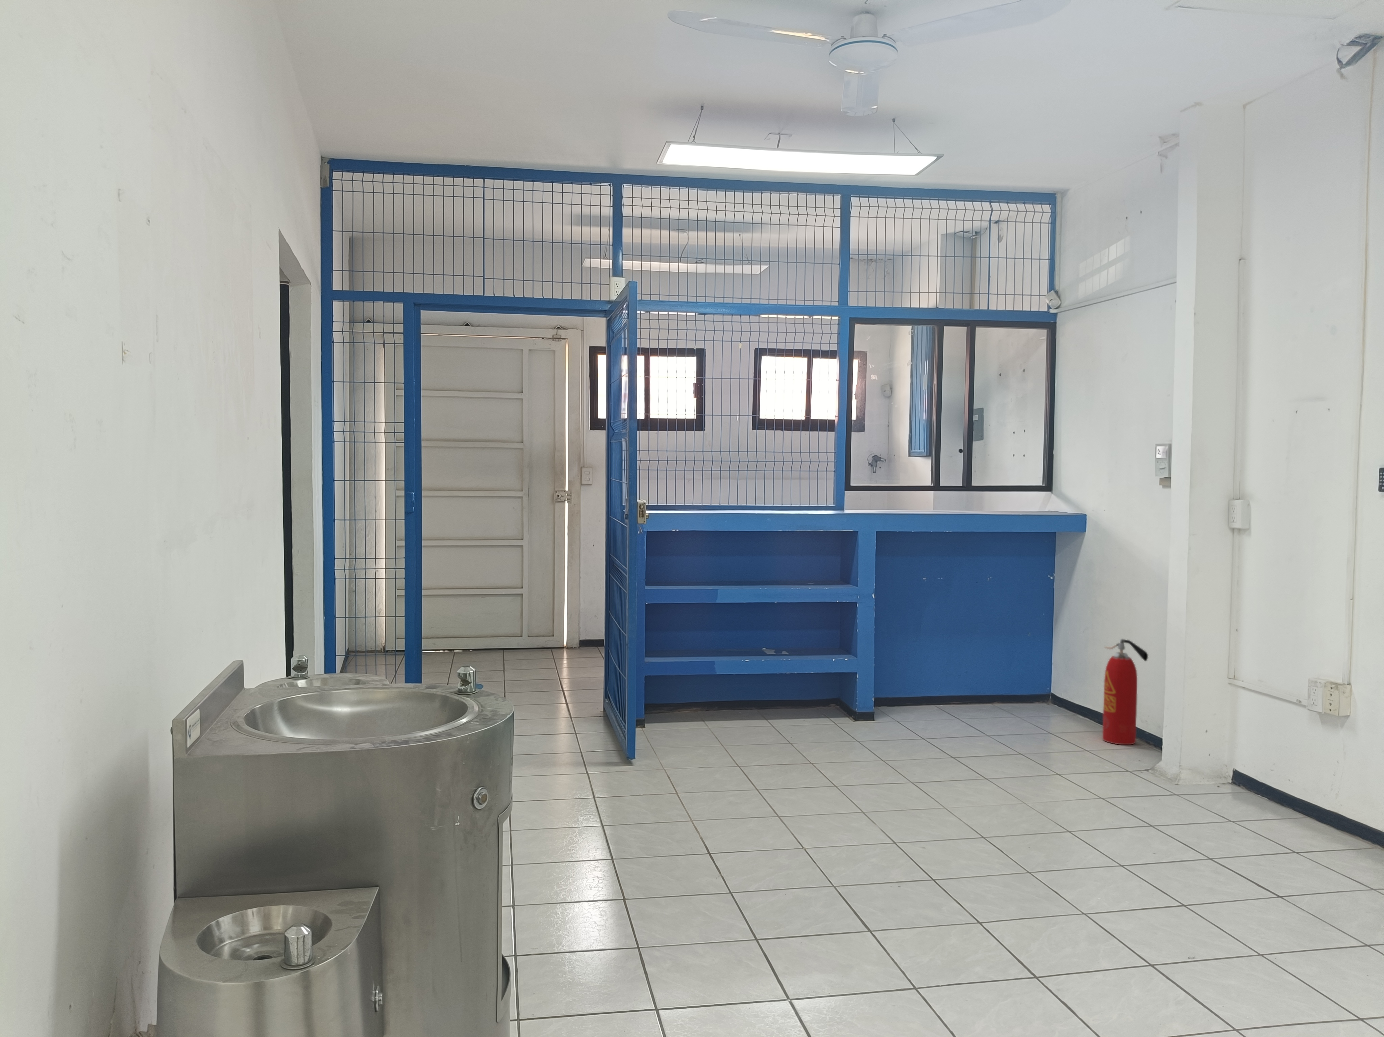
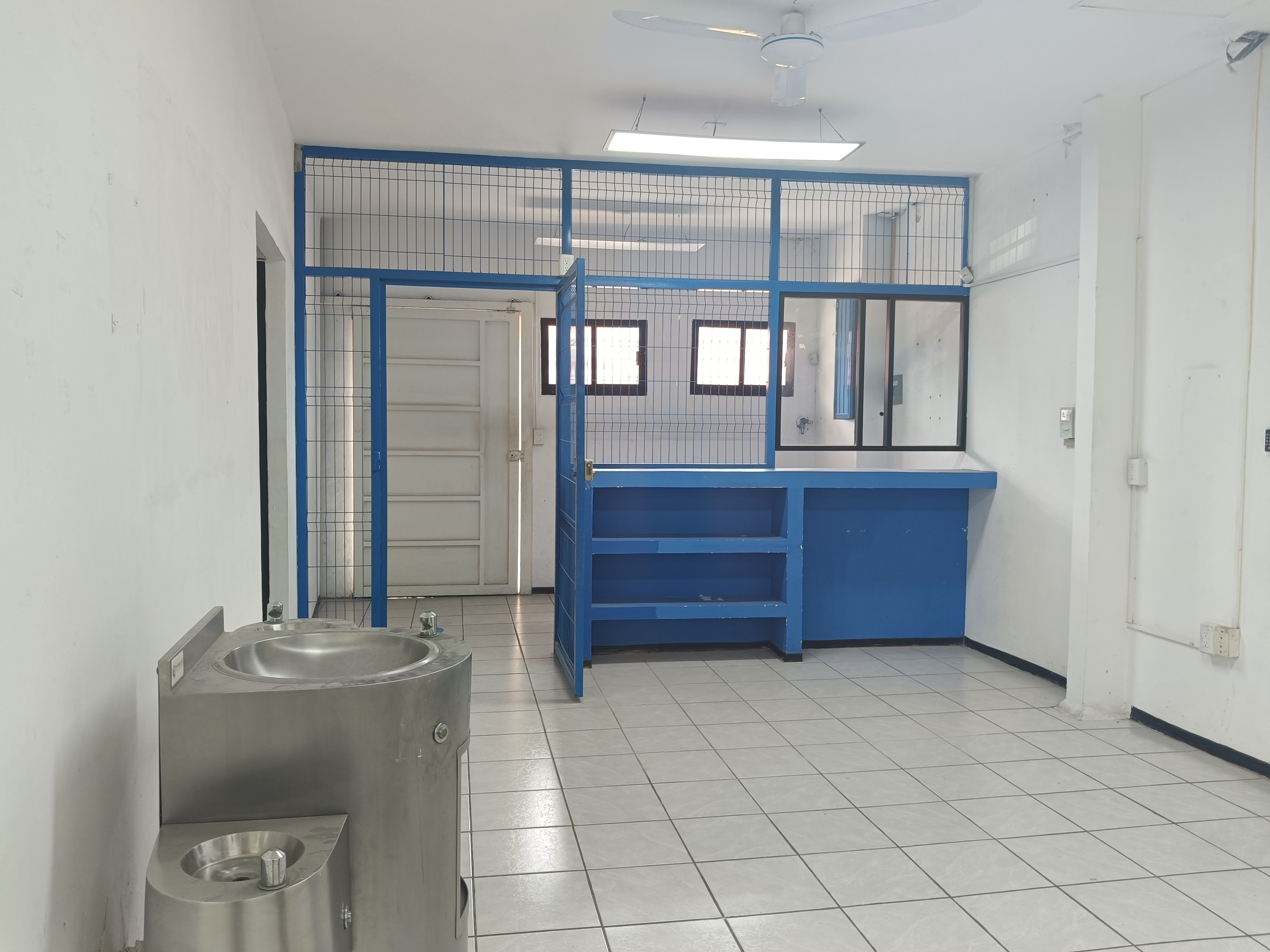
- fire extinguisher [1102,638,1149,745]
